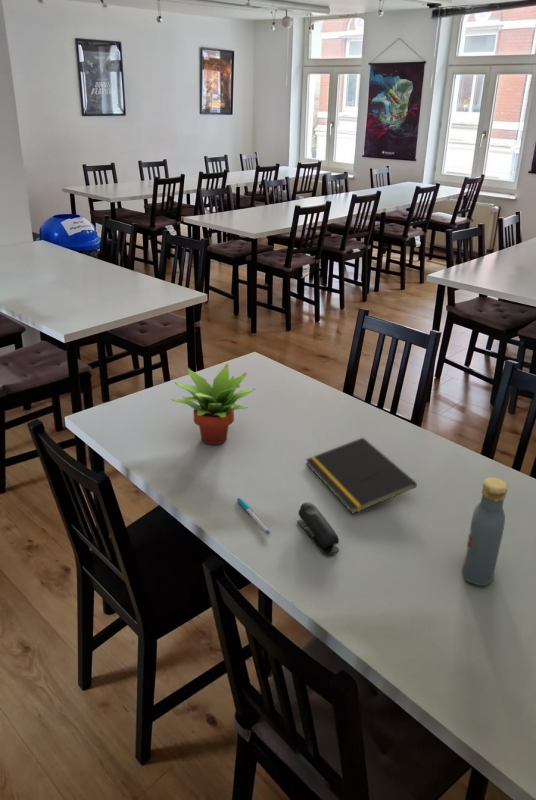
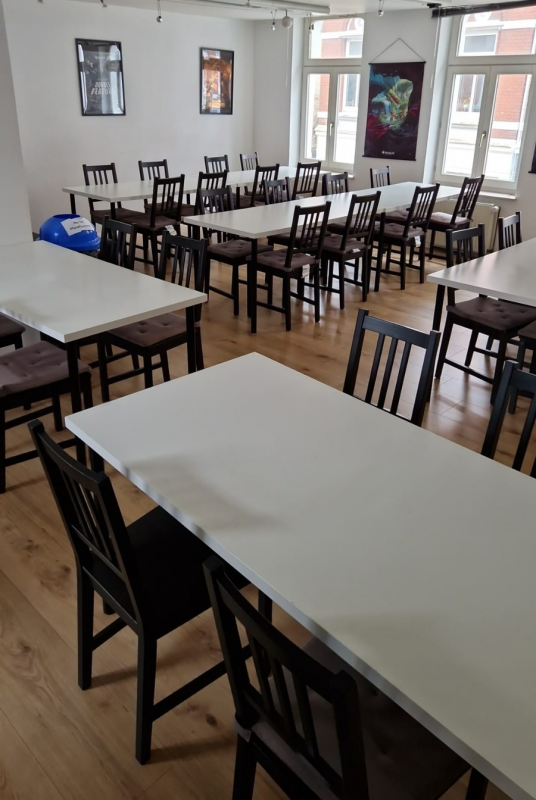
- pen [236,497,271,535]
- notepad [305,437,418,515]
- vodka [461,477,509,587]
- stapler [296,501,340,555]
- succulent plant [170,363,256,445]
